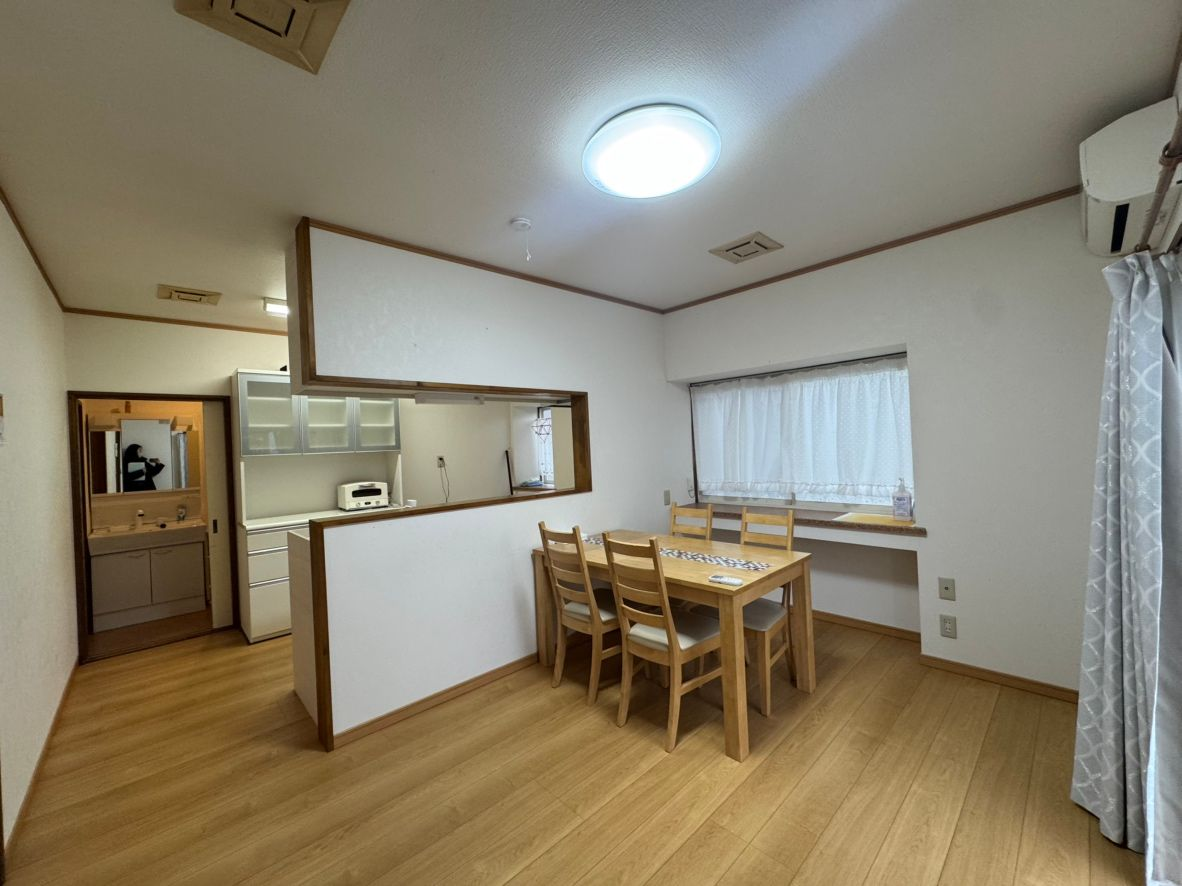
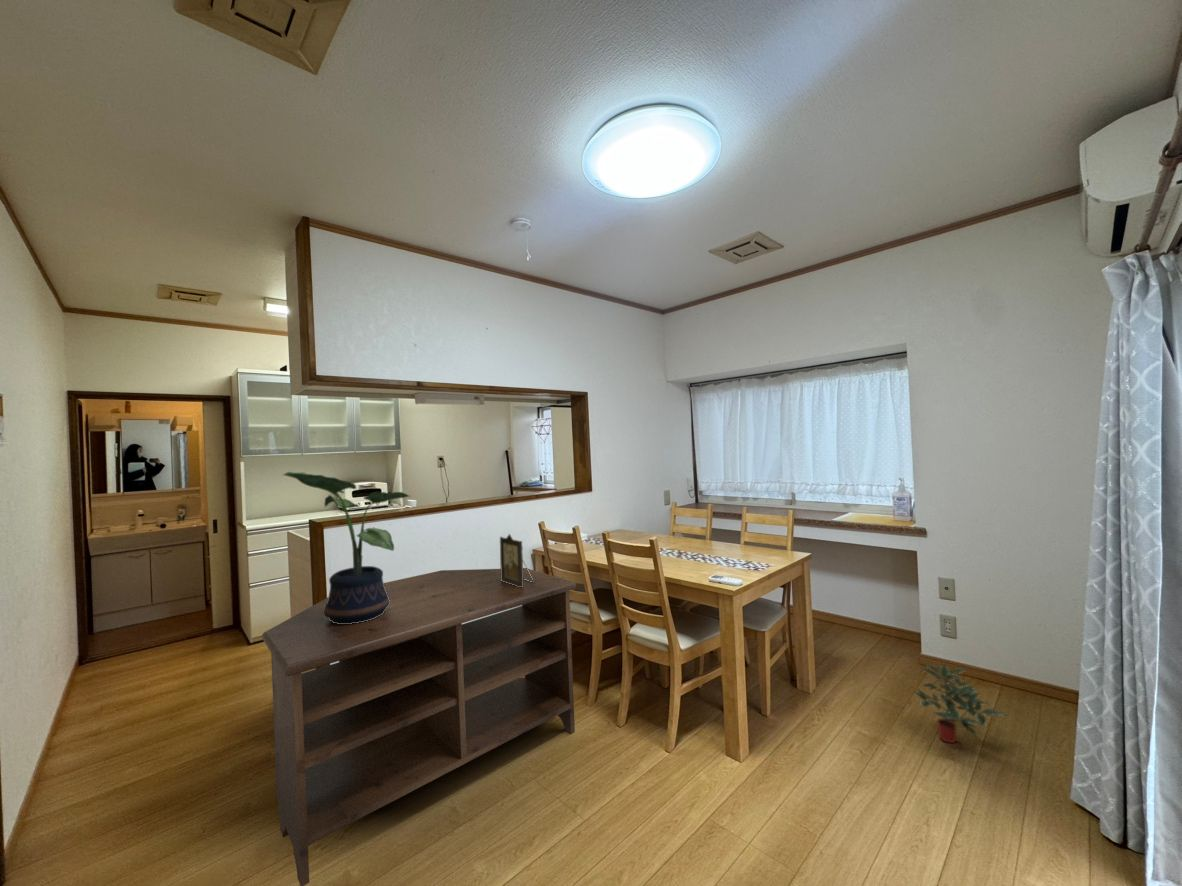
+ potted plant [282,471,412,624]
+ tv stand [261,567,577,886]
+ photo frame [499,533,534,587]
+ potted plant [913,662,1009,744]
